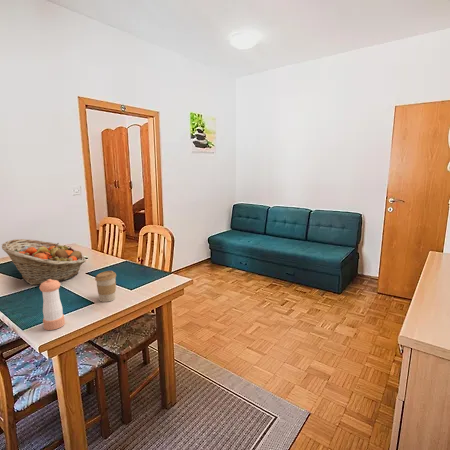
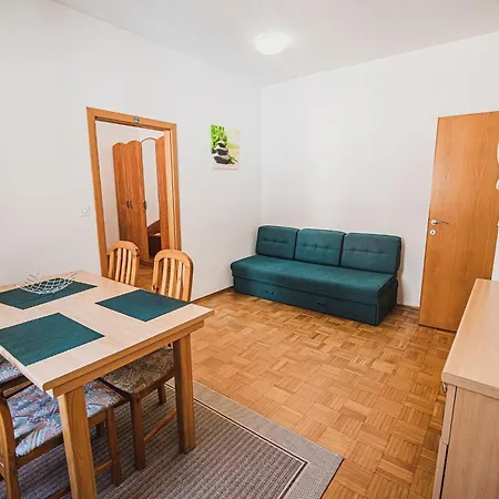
- pepper shaker [39,279,66,331]
- fruit basket [1,238,87,286]
- coffee cup [94,270,117,303]
